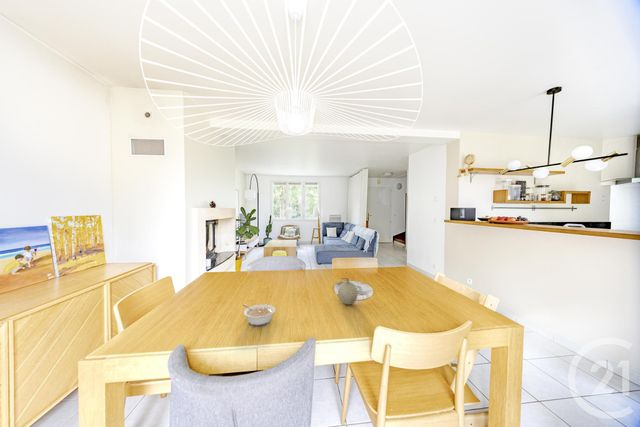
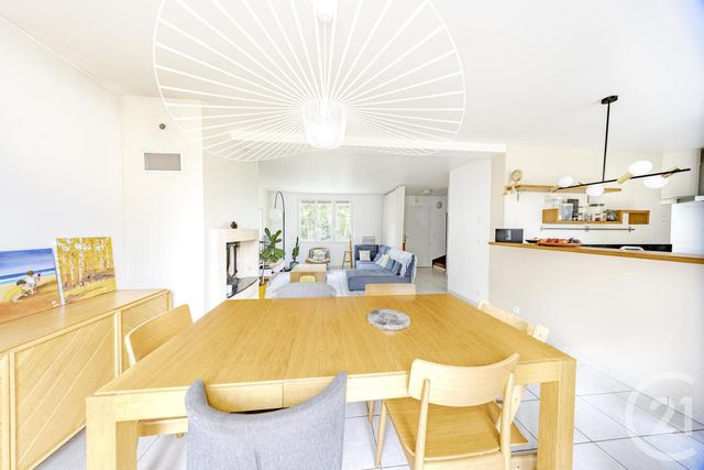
- fruit [337,277,359,306]
- legume [242,303,276,327]
